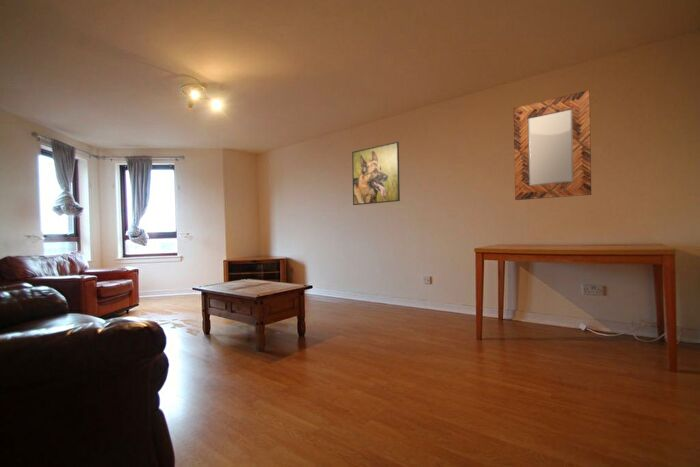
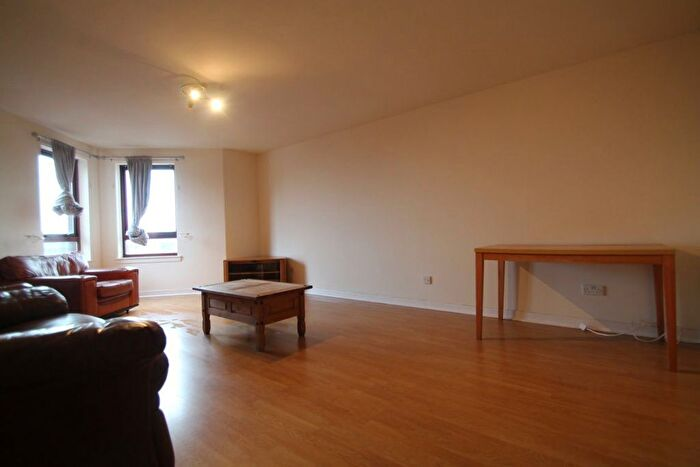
- home mirror [513,89,592,201]
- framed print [351,141,401,206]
